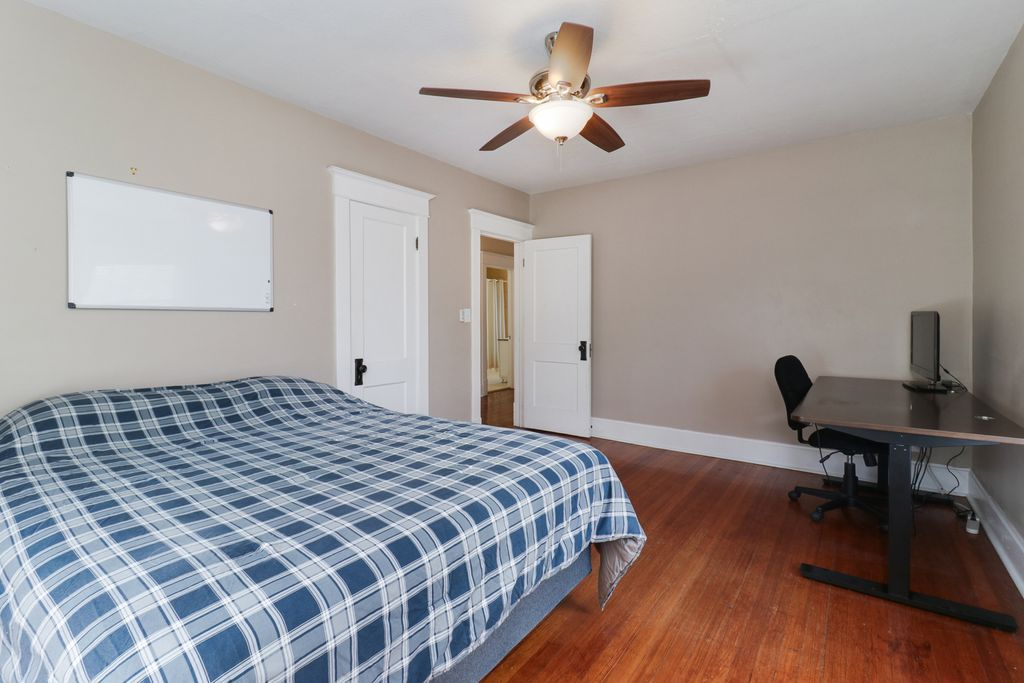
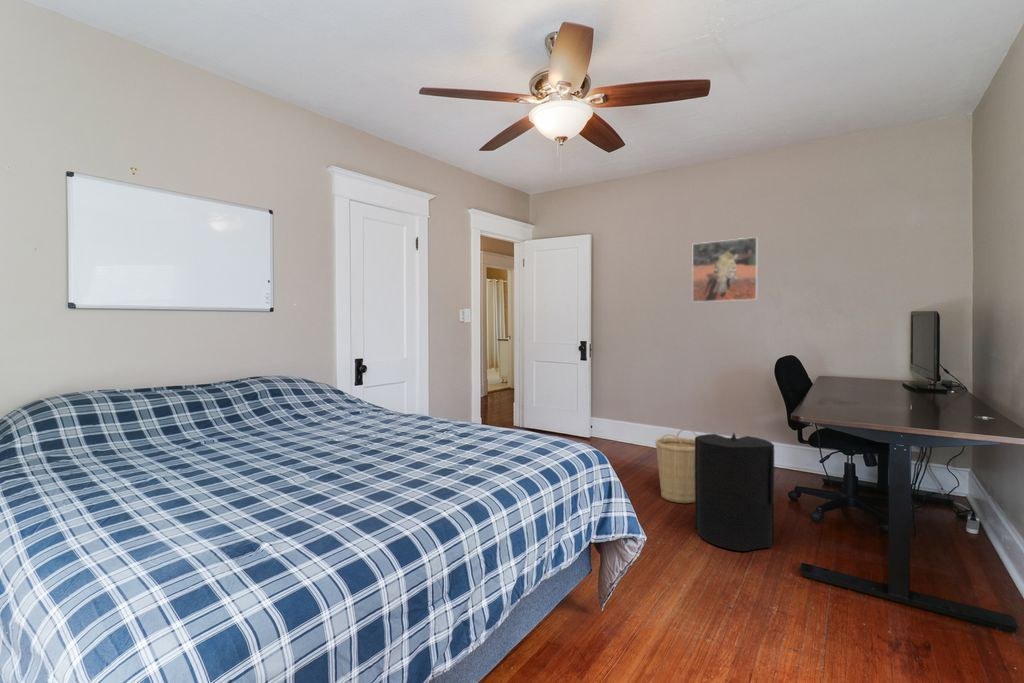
+ basket [654,428,698,504]
+ trash can [694,432,775,552]
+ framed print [691,236,759,303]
